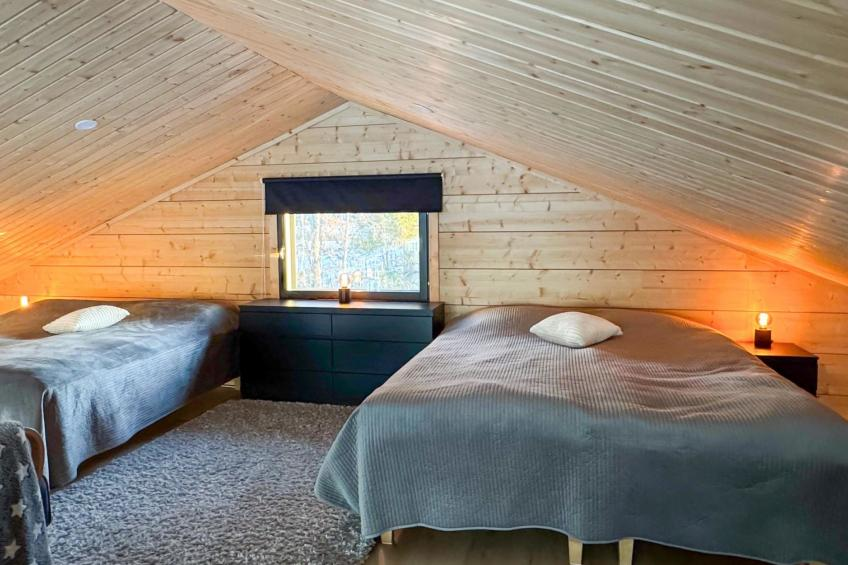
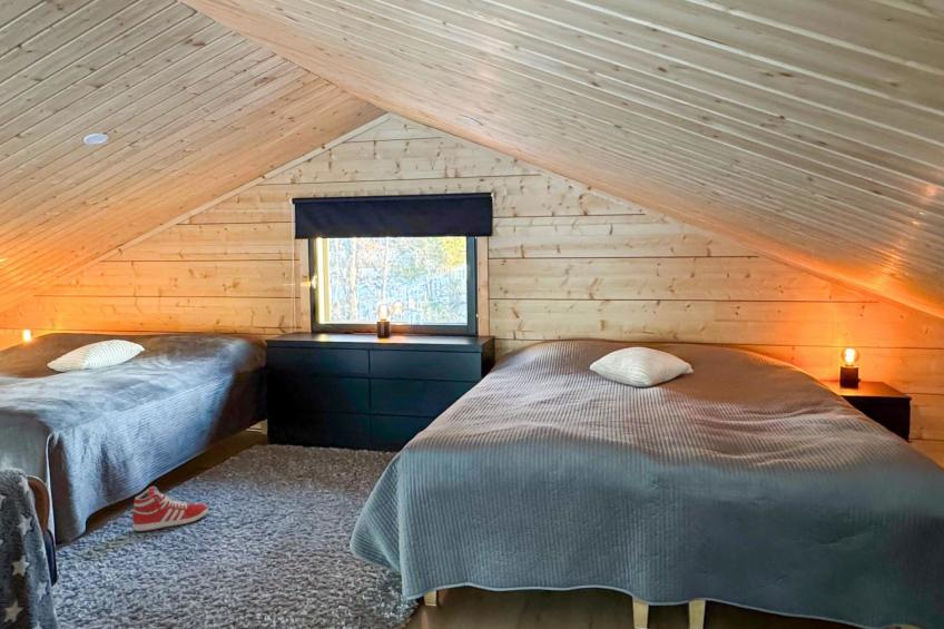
+ sneaker [131,485,209,533]
